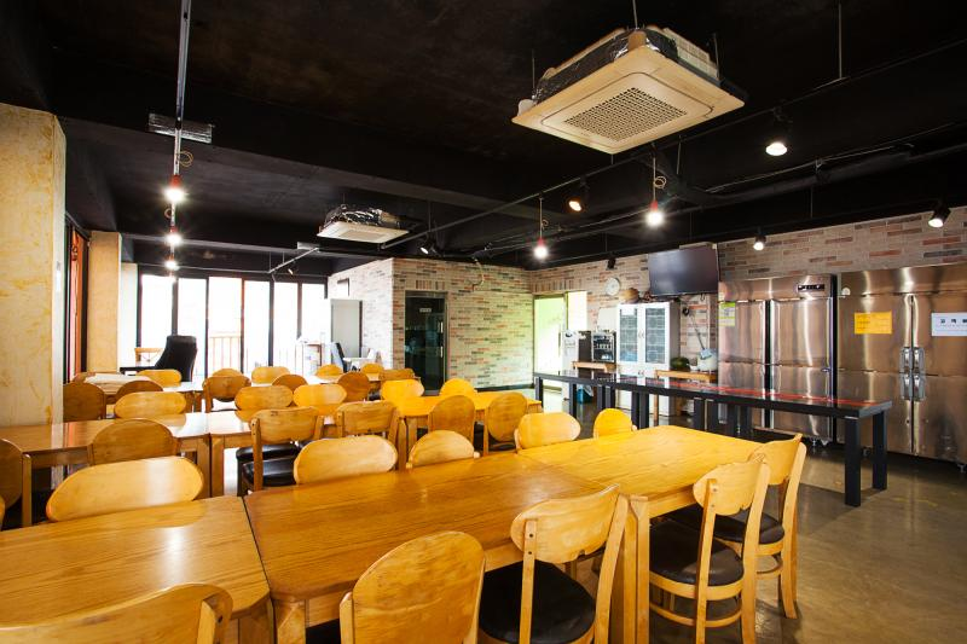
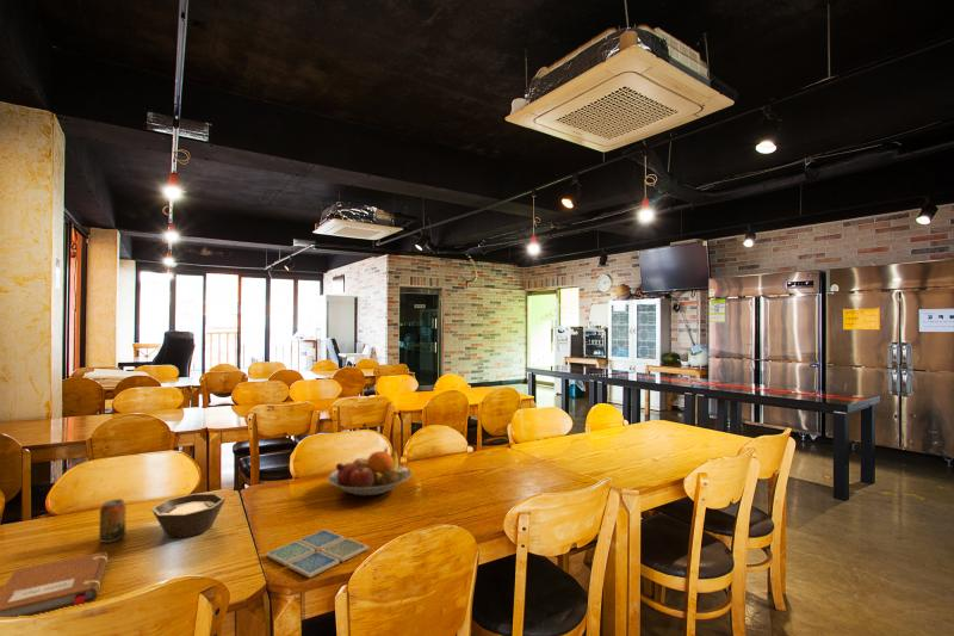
+ drink coaster [265,529,370,579]
+ notebook [0,551,110,618]
+ beverage can [98,499,128,544]
+ fruit bowl [327,446,413,496]
+ bowl [150,493,227,539]
